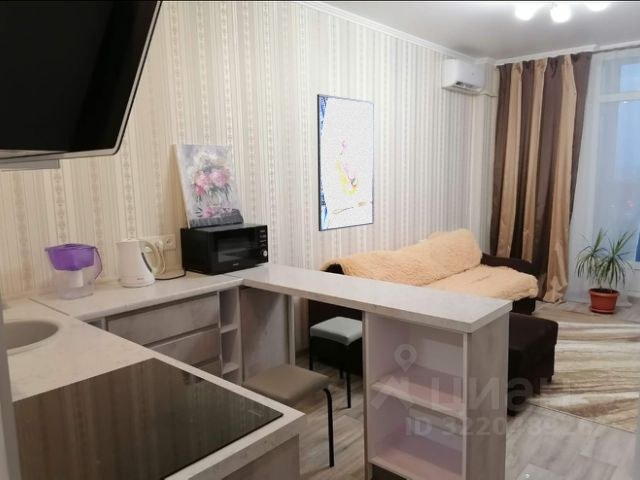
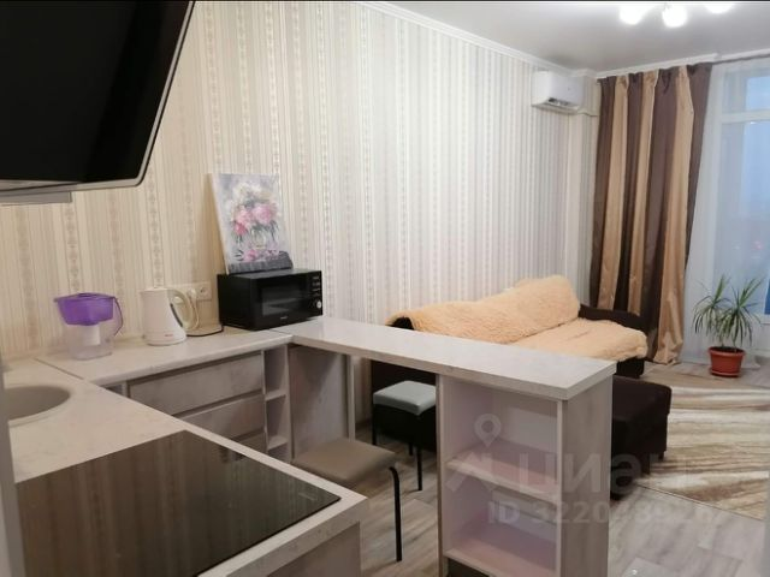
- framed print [316,93,375,232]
